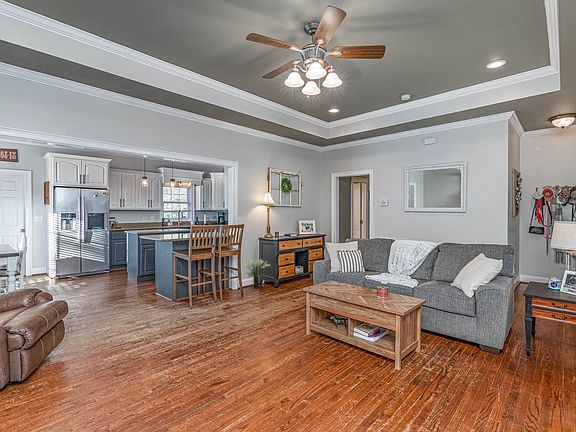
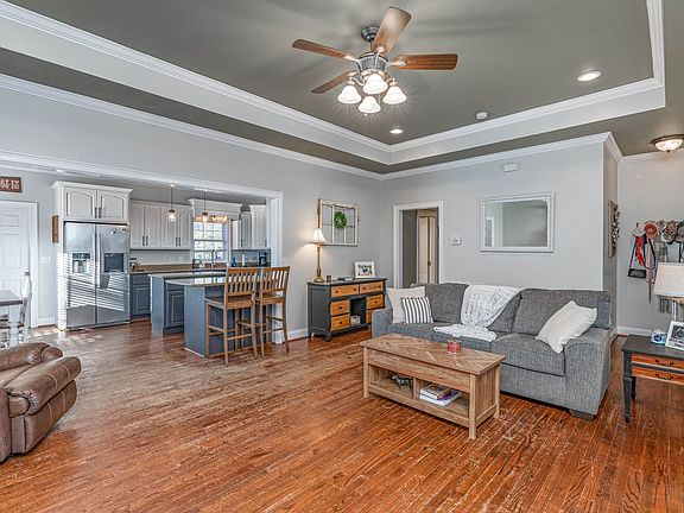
- potted plant [242,257,271,290]
